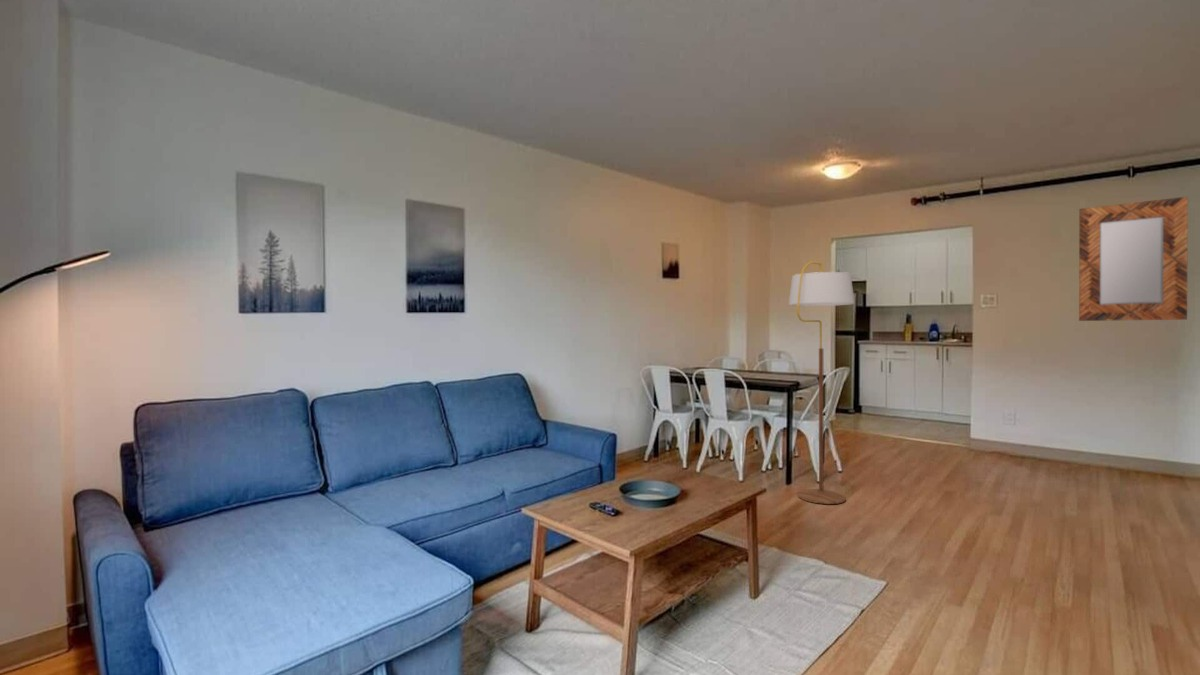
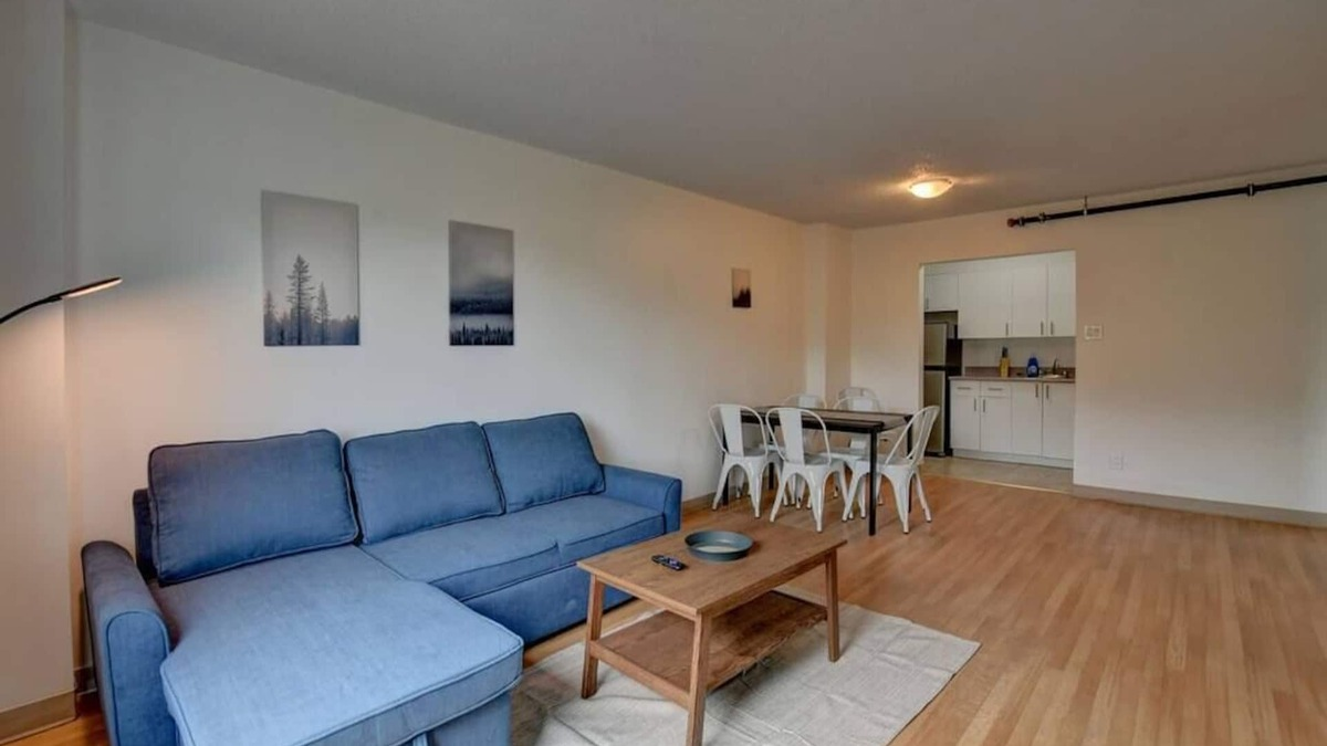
- home mirror [1078,196,1189,322]
- floor lamp [788,261,856,505]
